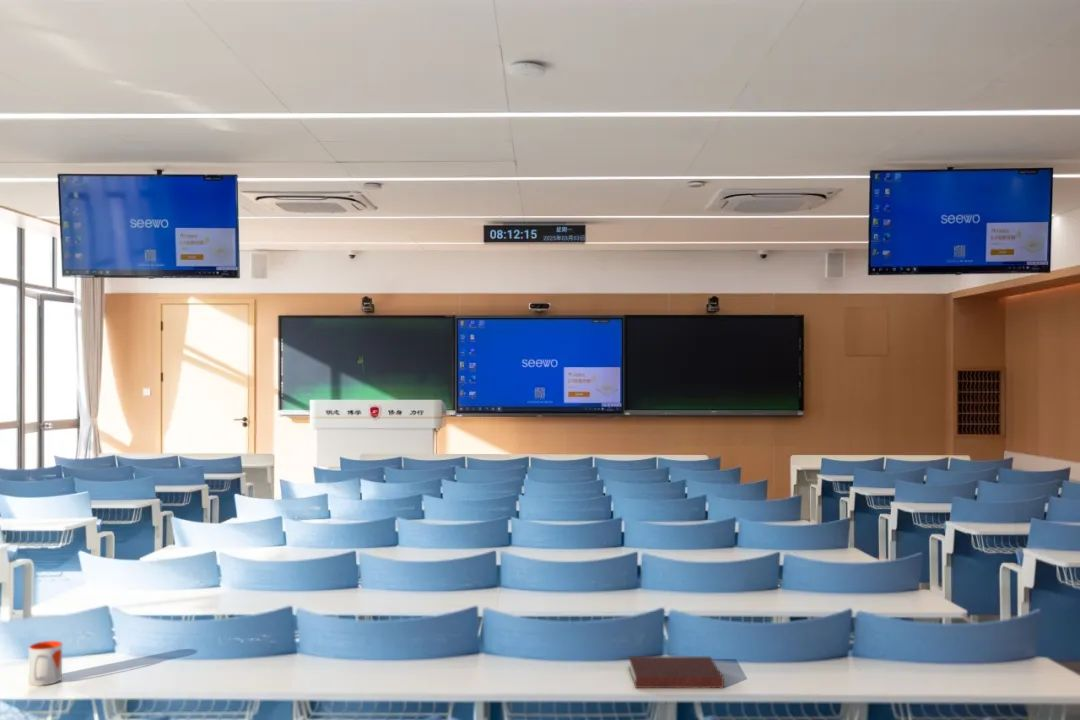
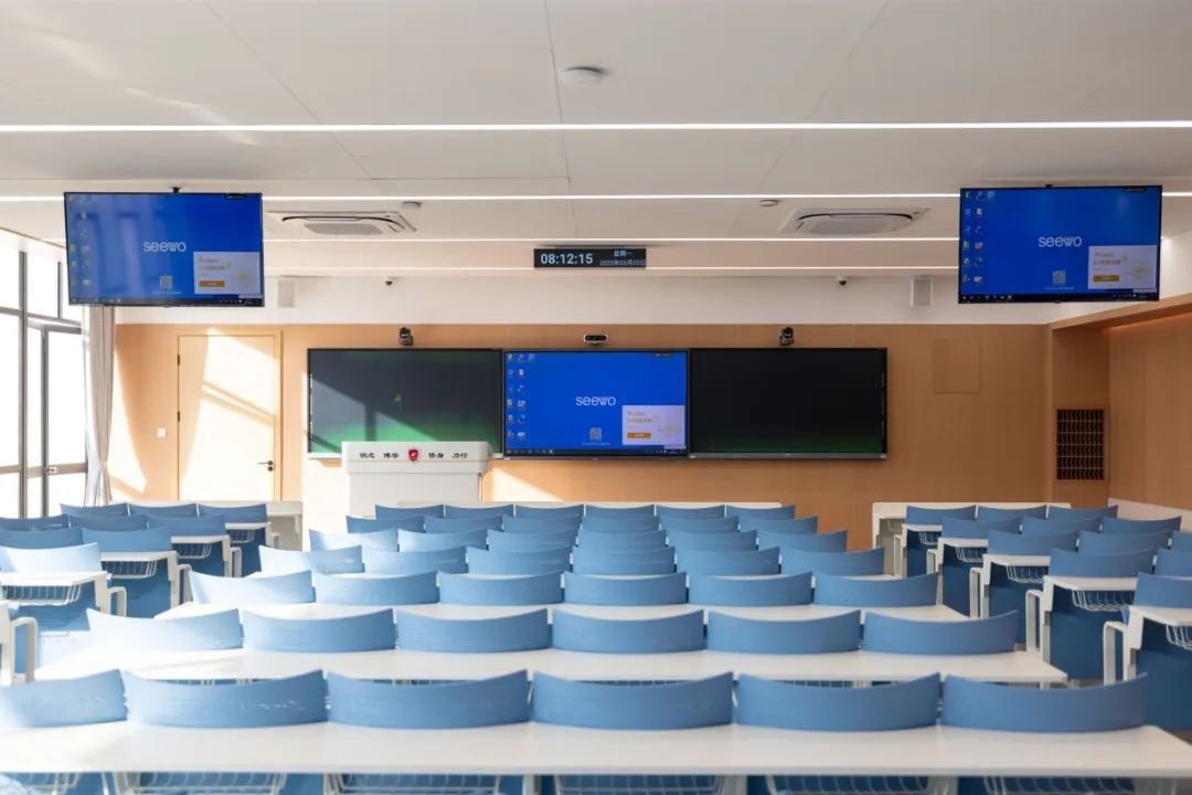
- notebook [627,656,725,689]
- mug [27,640,63,687]
